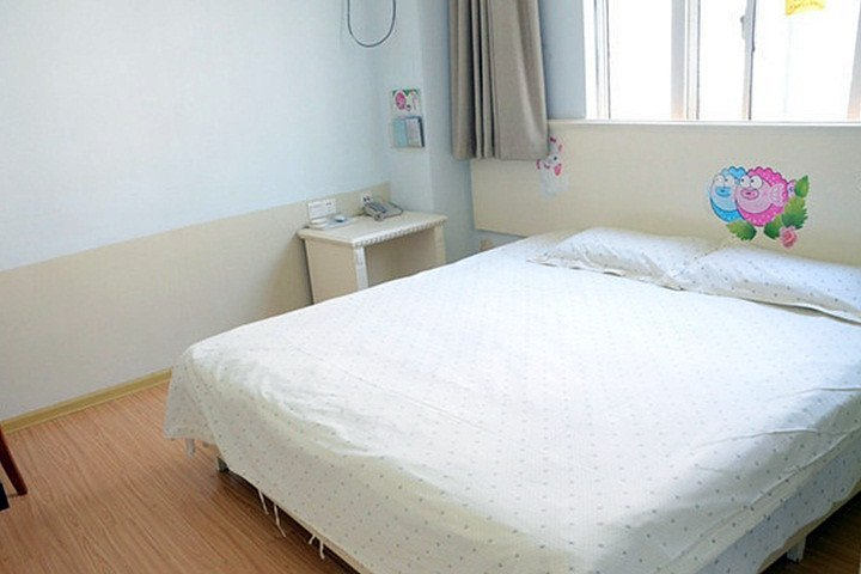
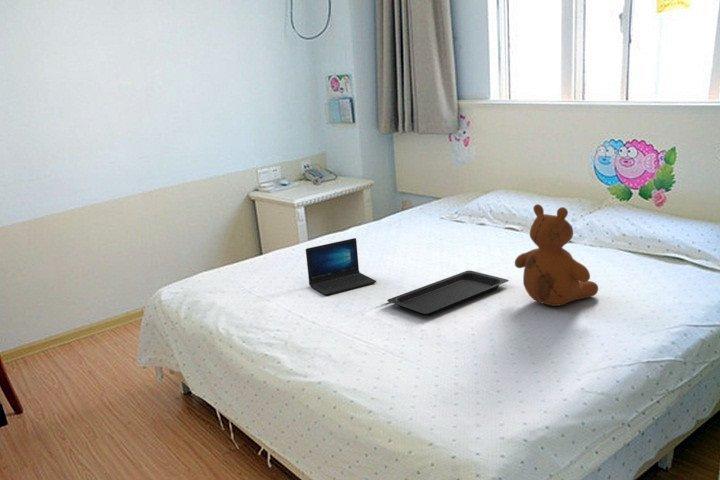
+ teddy bear [514,203,599,307]
+ serving tray [386,270,510,316]
+ laptop [305,237,377,296]
